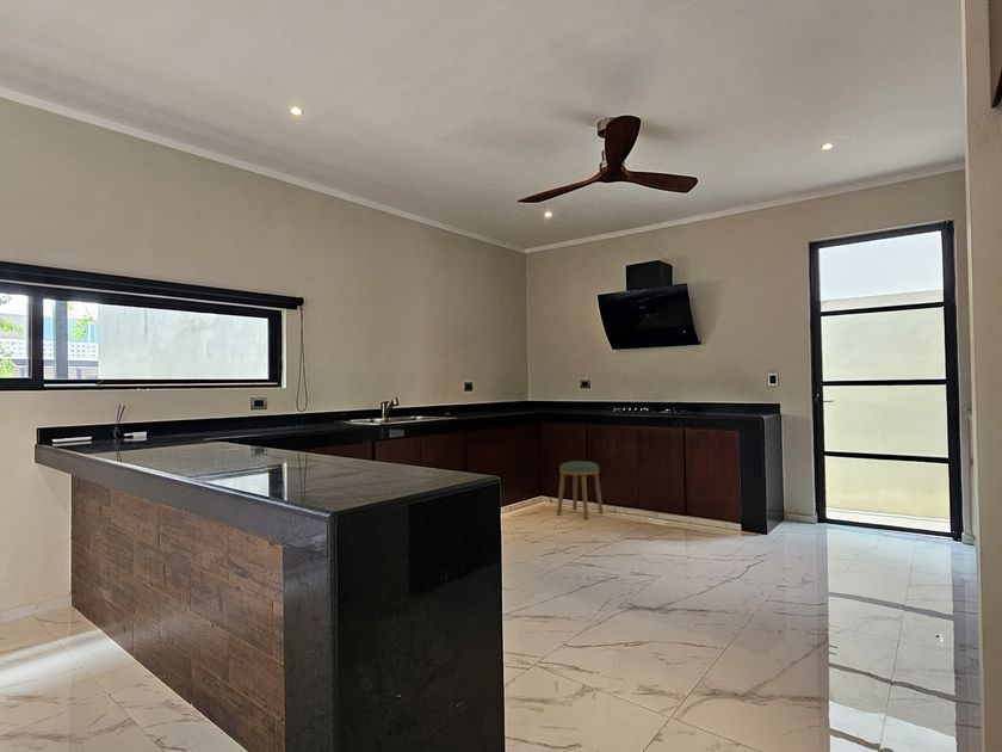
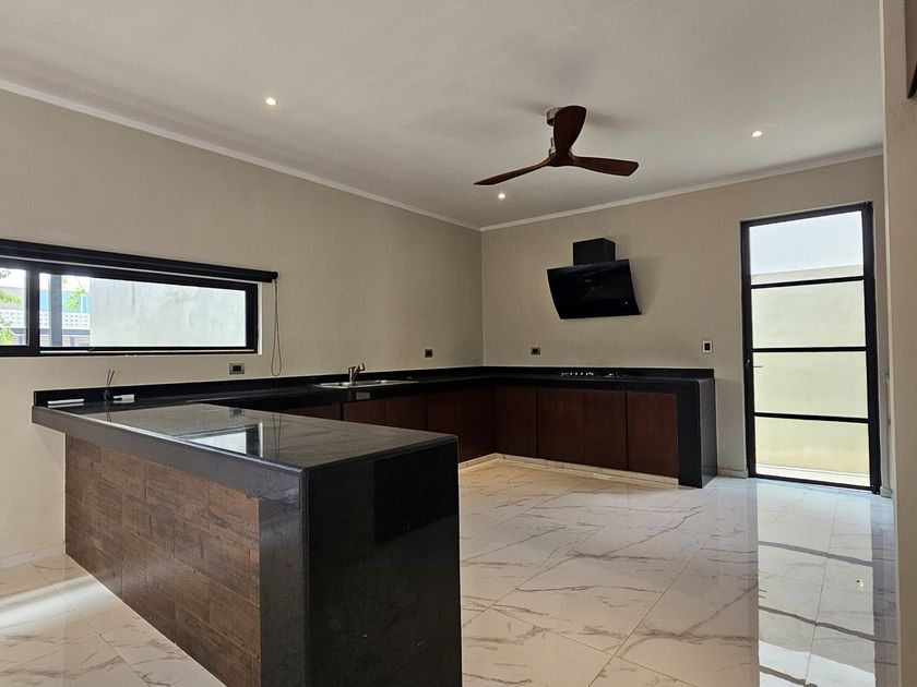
- stool [556,460,605,520]
